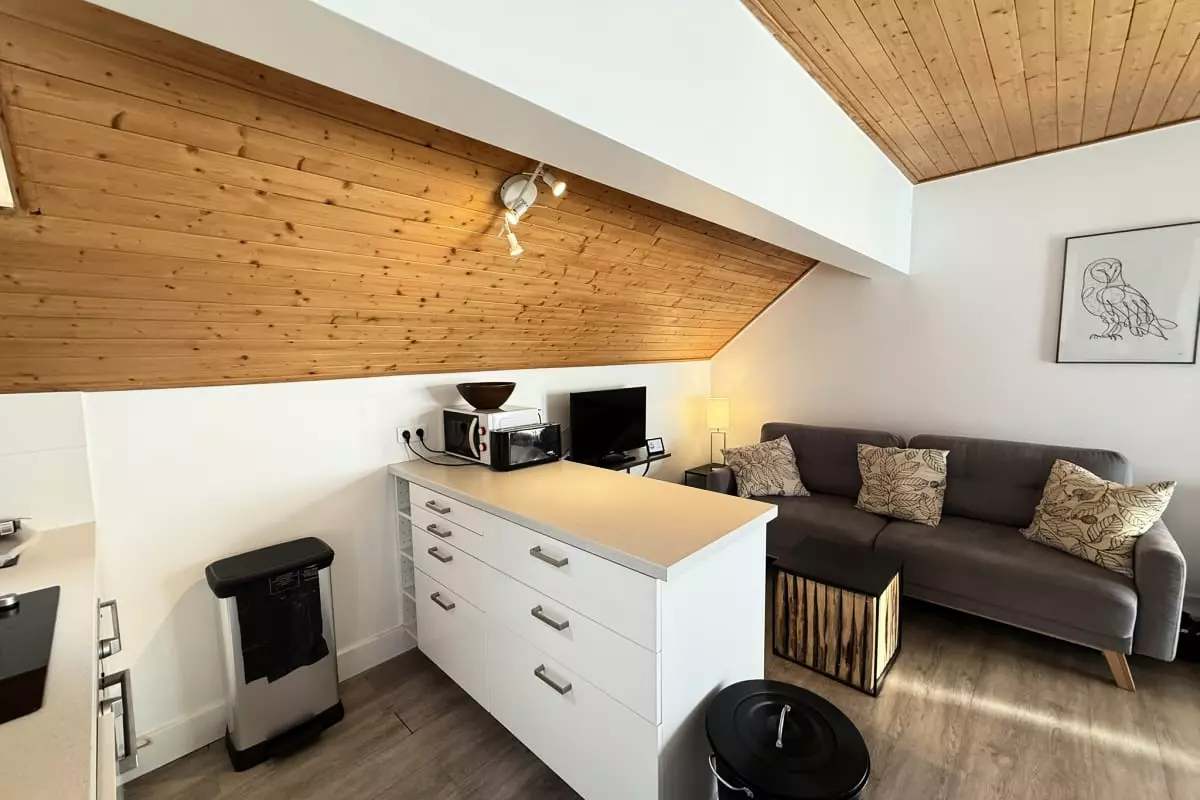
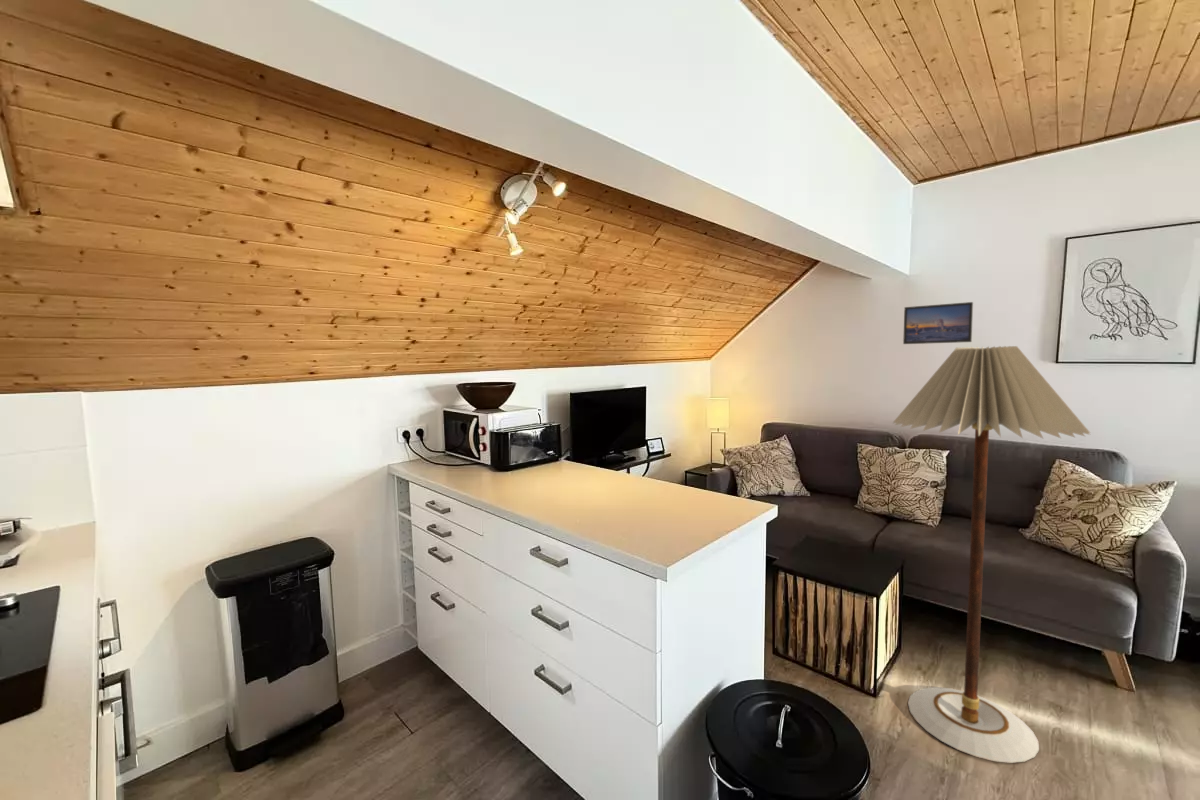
+ floor lamp [891,345,1091,764]
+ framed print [902,301,974,345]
